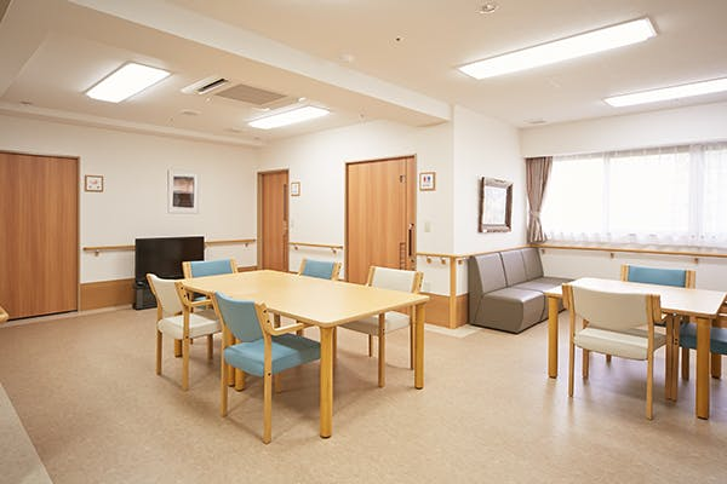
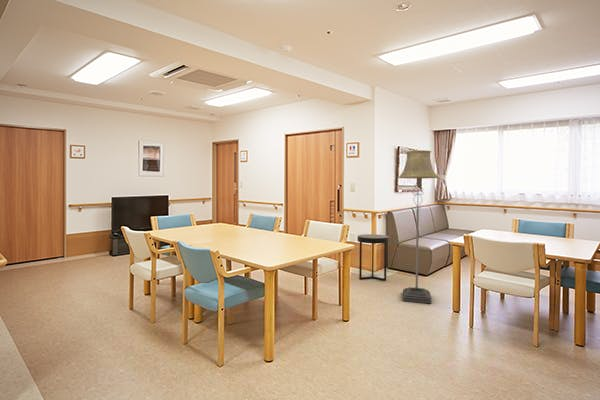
+ floor lamp [397,149,440,304]
+ side table [356,233,390,282]
